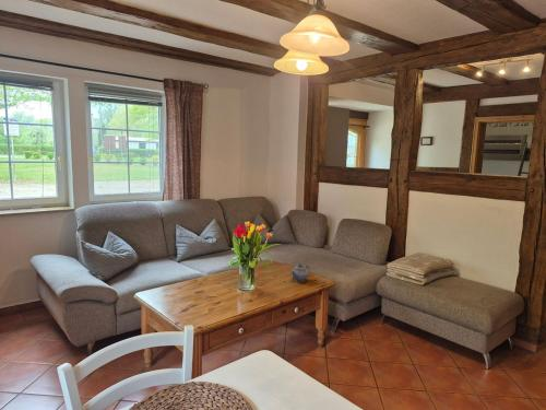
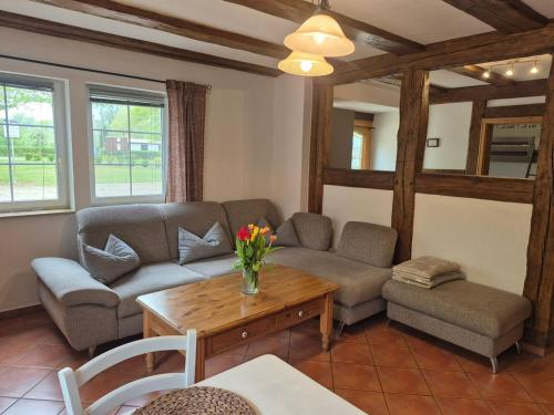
- teapot [289,263,310,283]
